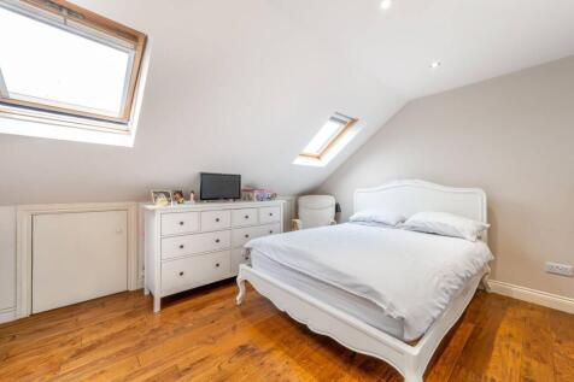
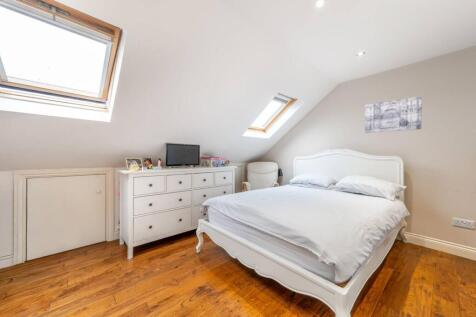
+ wall art [364,95,423,134]
